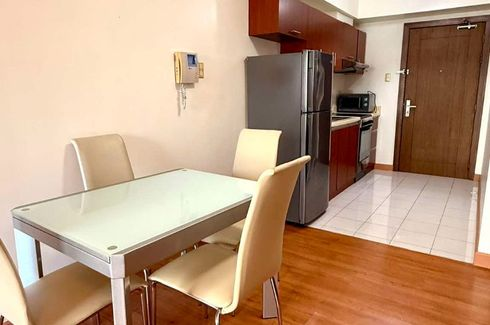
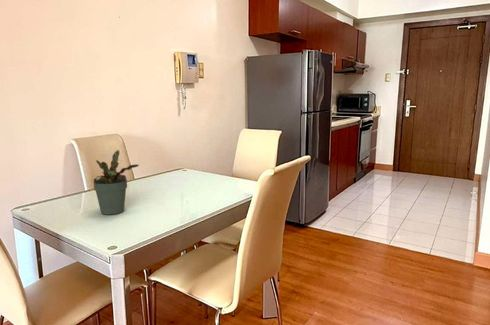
+ potted plant [93,149,140,216]
